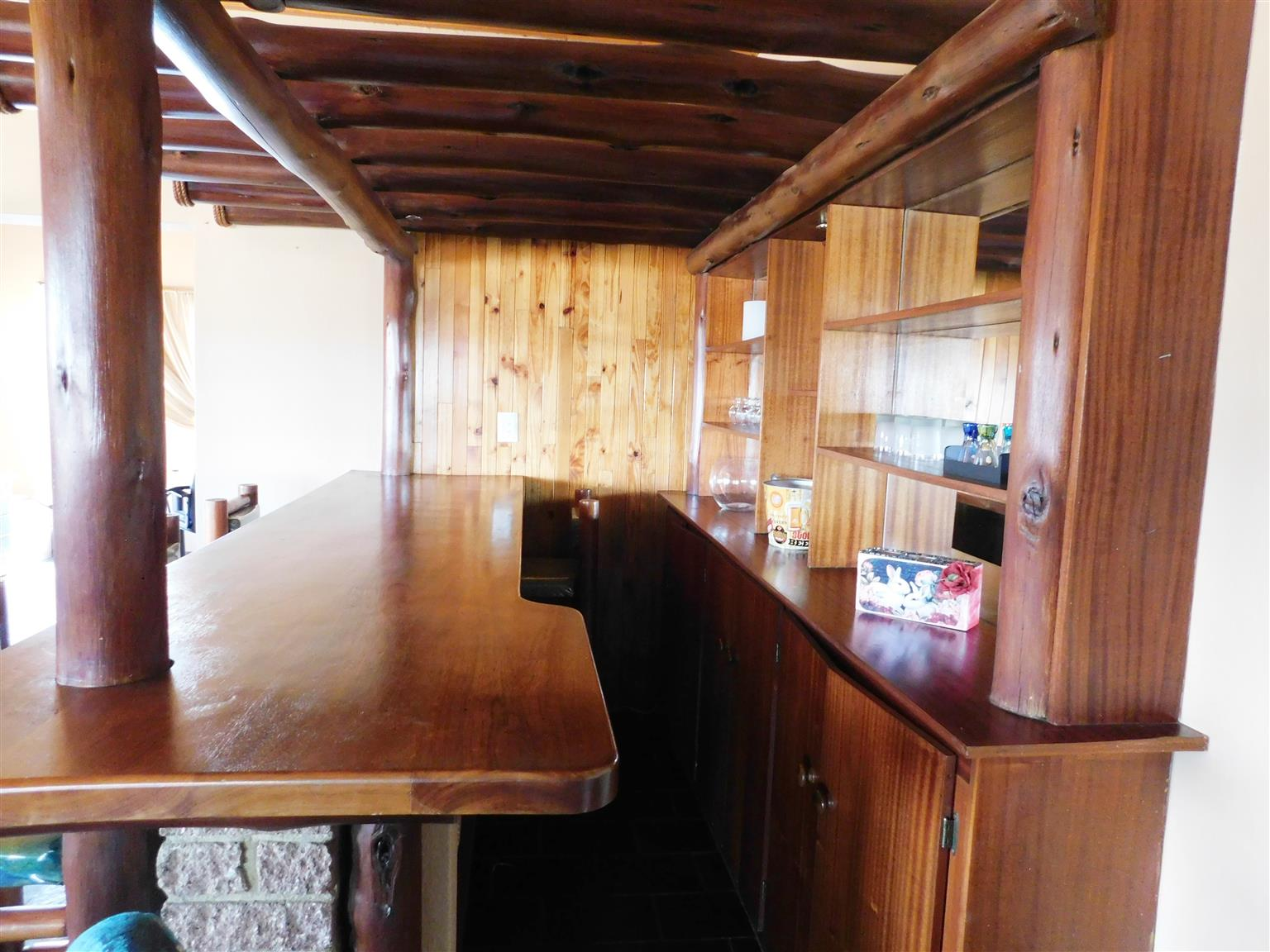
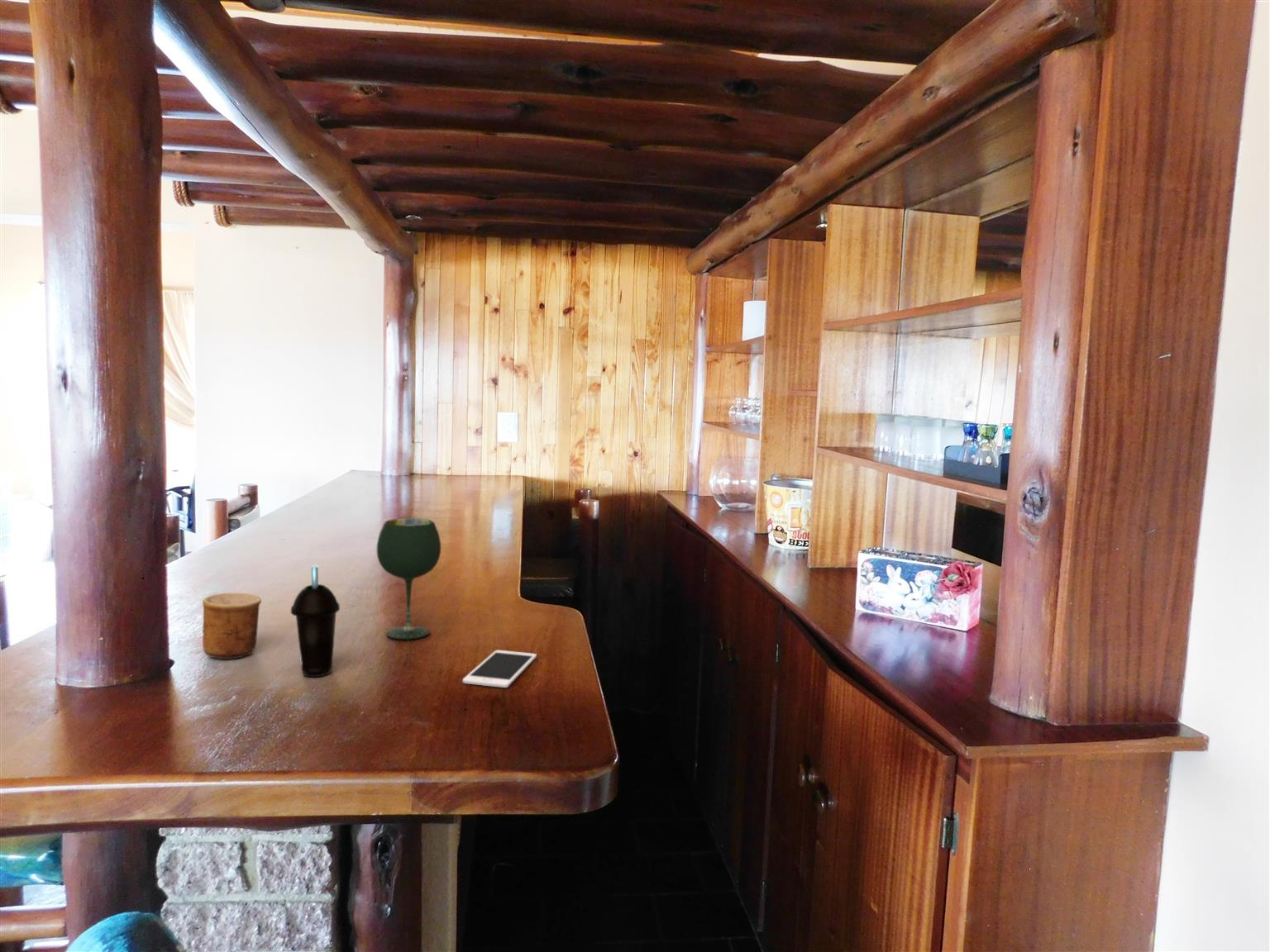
+ cup [290,564,341,678]
+ cell phone [462,650,537,688]
+ cup [202,592,262,659]
+ wine glass [376,517,442,640]
